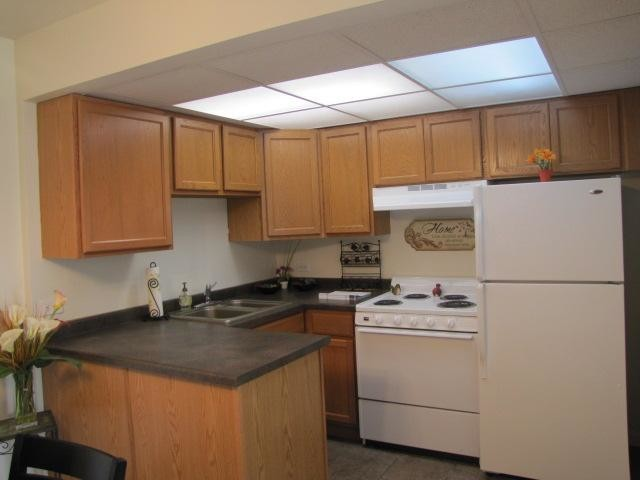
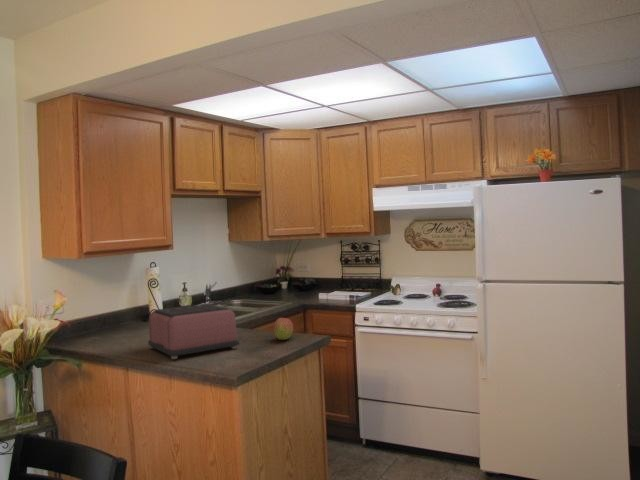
+ toaster [147,303,240,360]
+ fruit [272,317,294,341]
